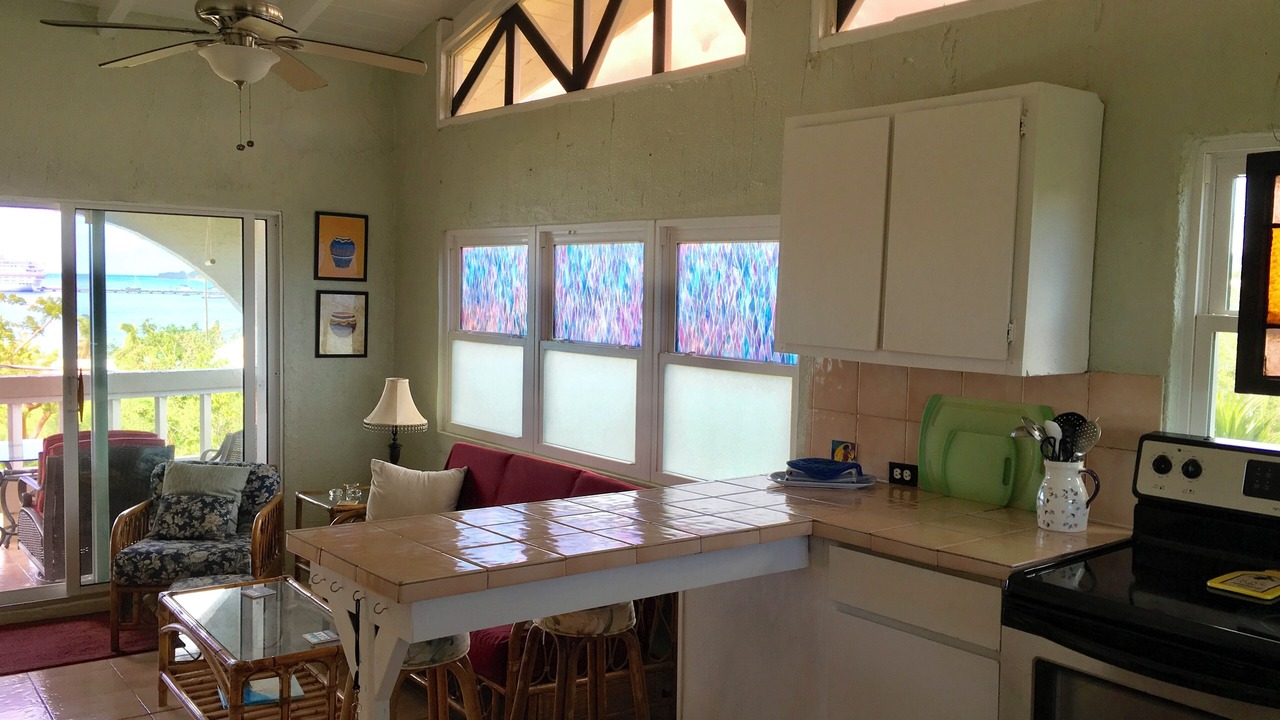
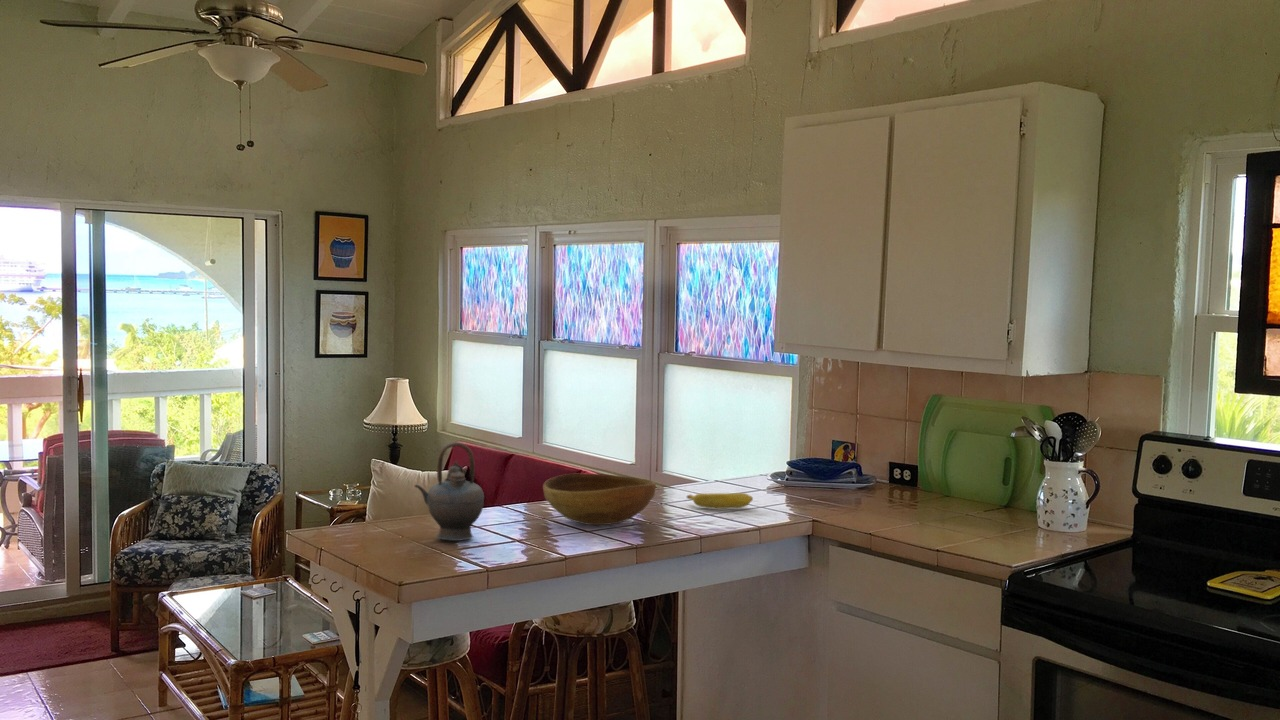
+ banana [686,492,754,510]
+ bowl [542,472,657,526]
+ teapot [413,441,485,542]
